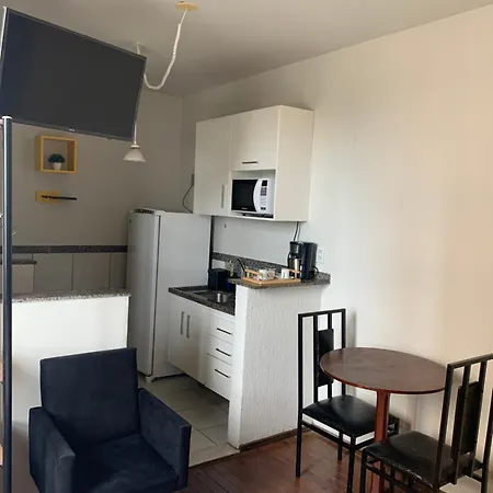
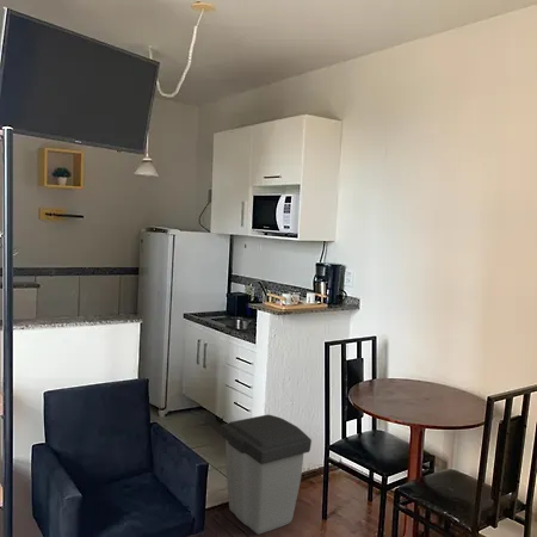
+ trash can [220,414,313,536]
